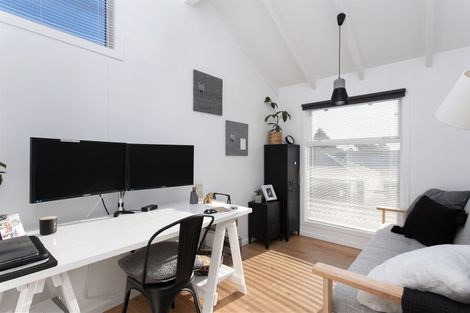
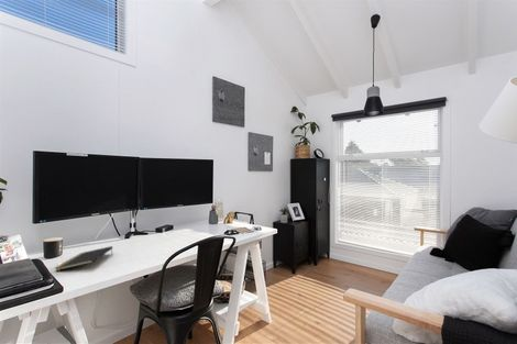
+ notepad [54,245,113,271]
